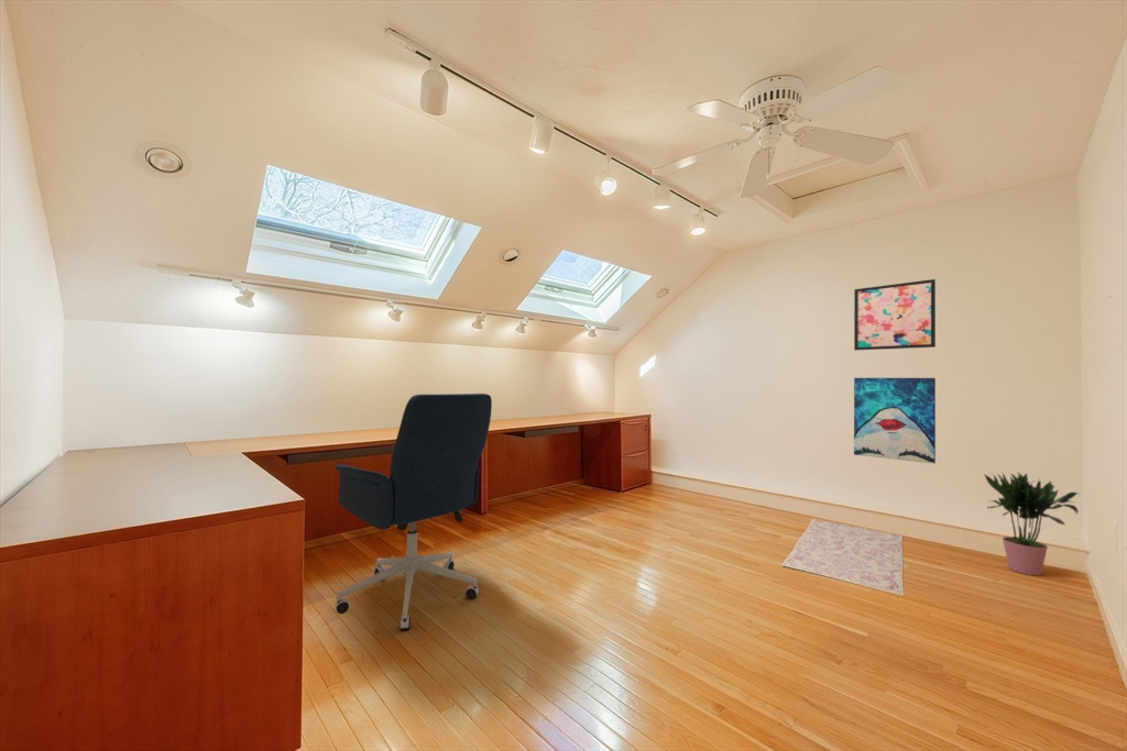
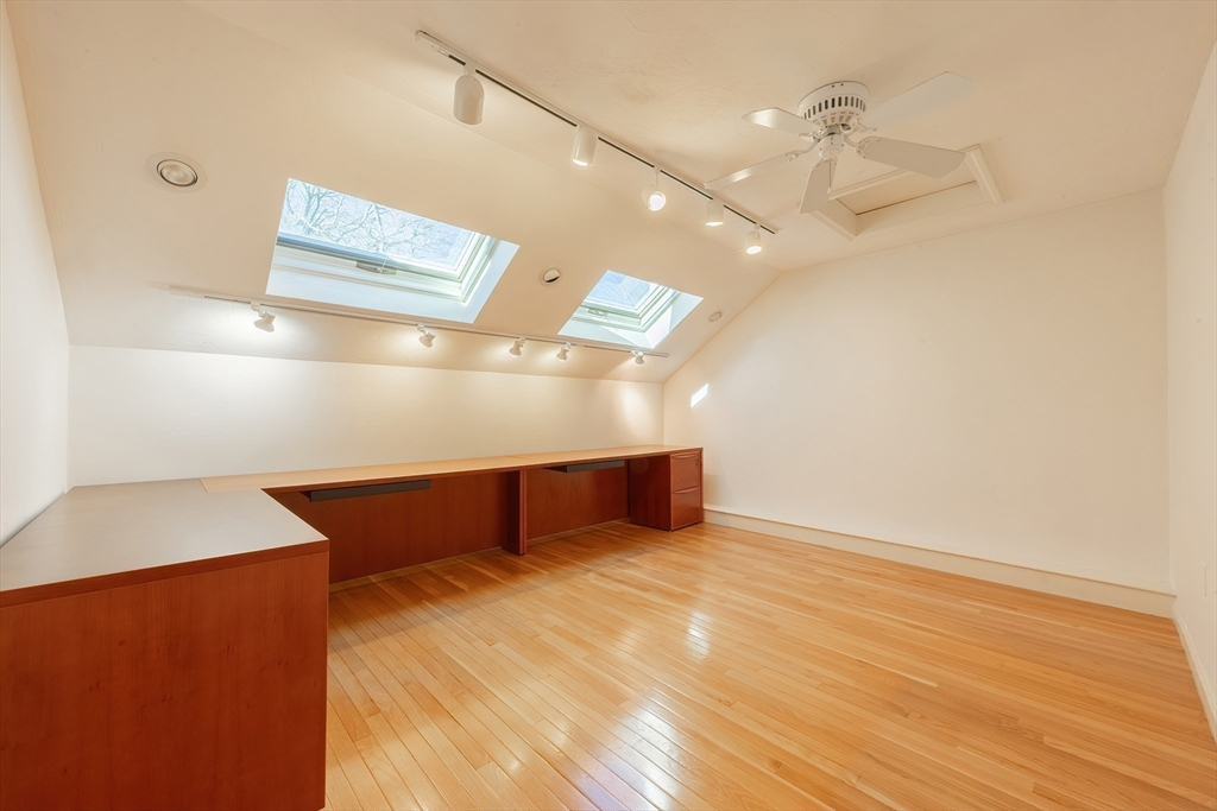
- rug [780,518,905,596]
- office chair [333,393,493,631]
- potted plant [983,471,1081,576]
- wall art [853,278,937,351]
- wall art [853,377,937,465]
